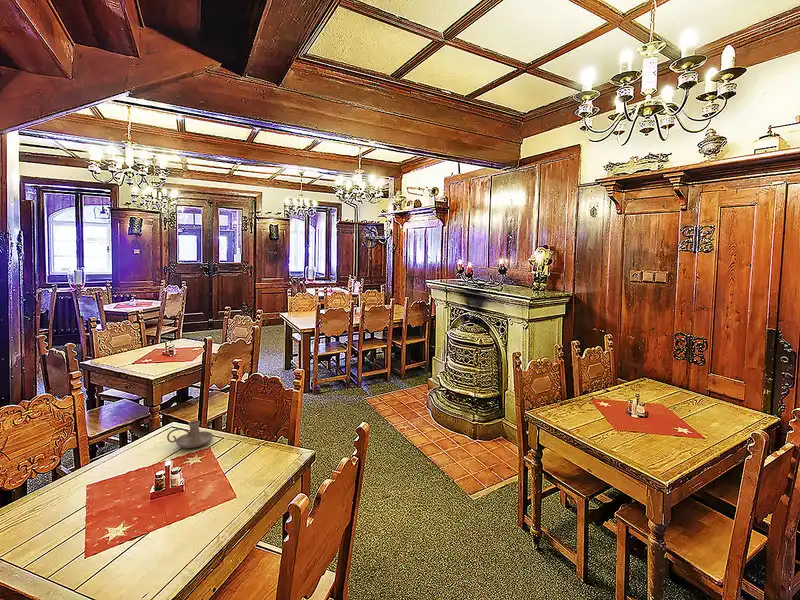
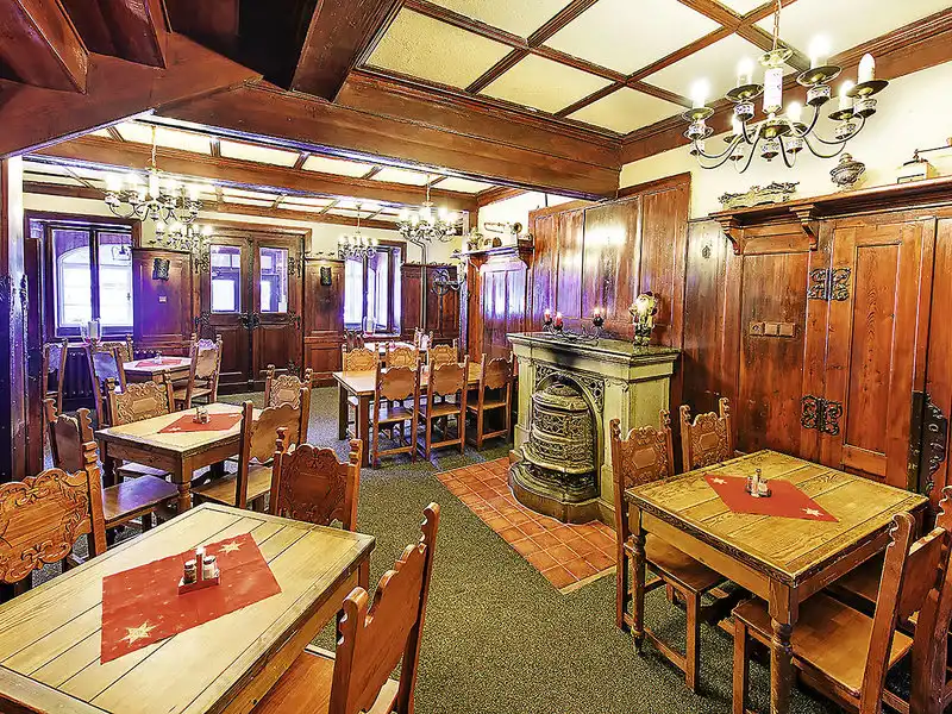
- candle holder [166,419,214,449]
